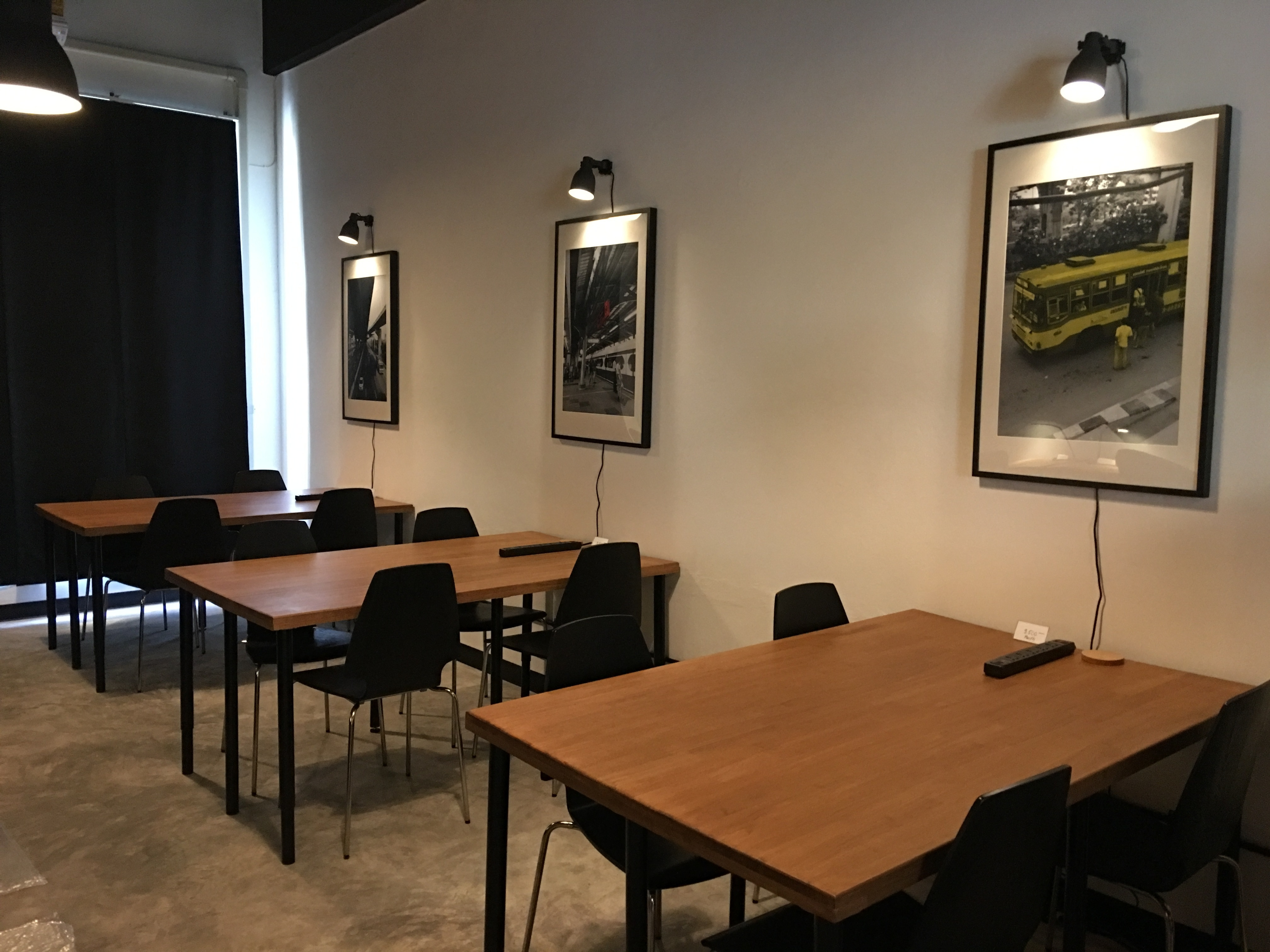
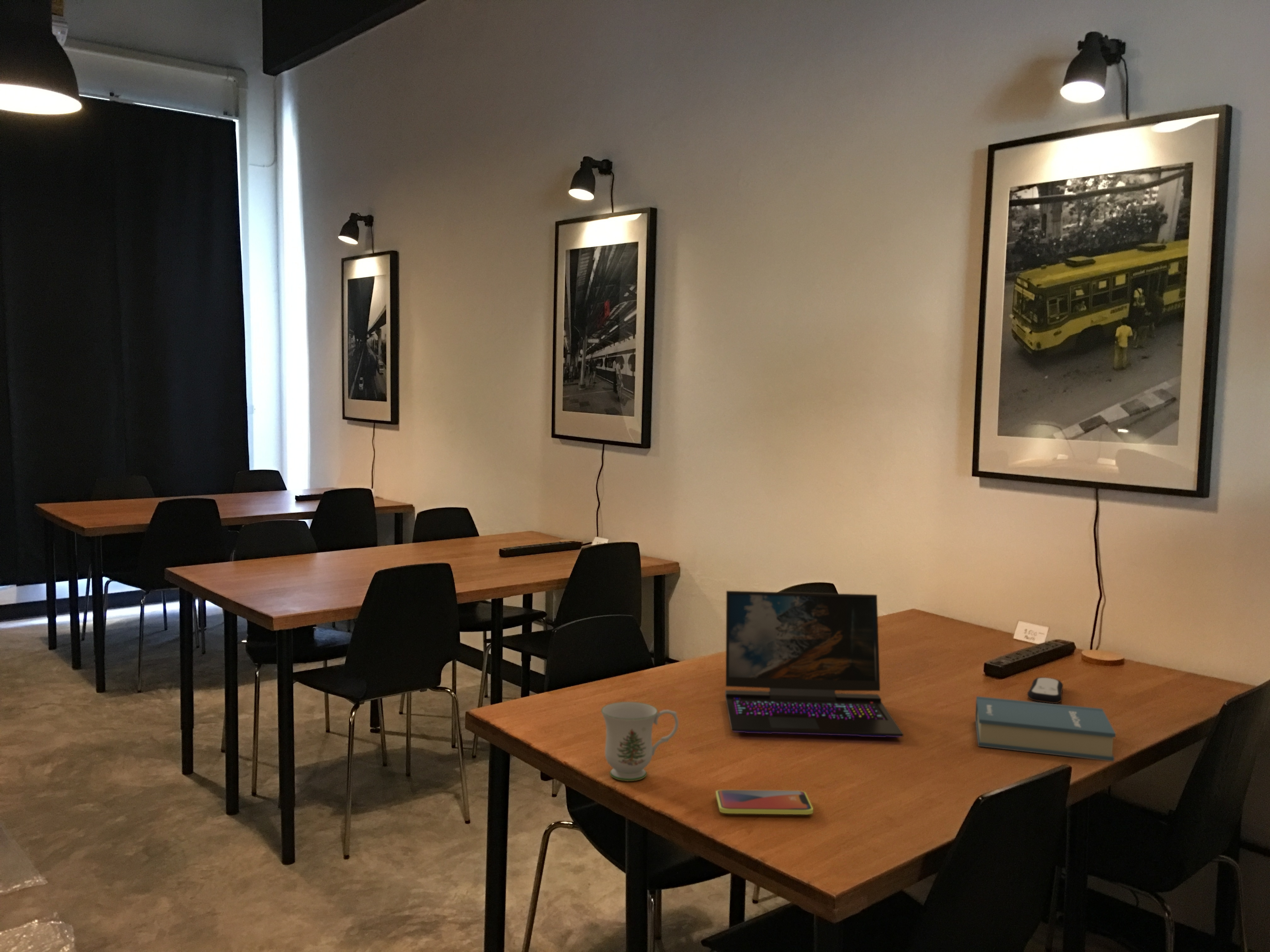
+ remote control [1027,677,1063,704]
+ mug [601,701,679,781]
+ laptop [725,590,904,738]
+ smartphone [715,789,814,815]
+ hardback book [975,696,1116,762]
